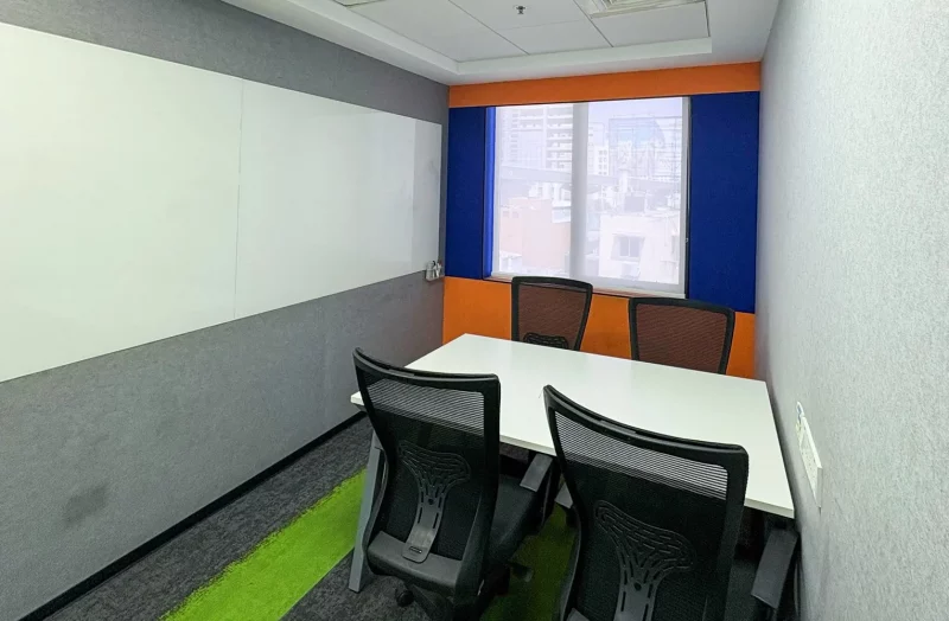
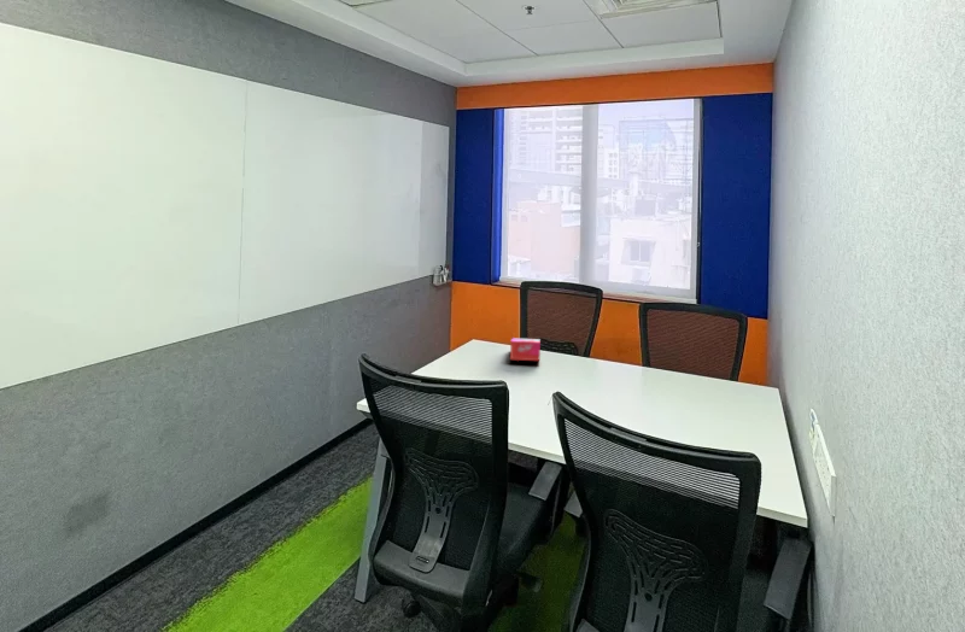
+ tissue box [509,337,542,362]
